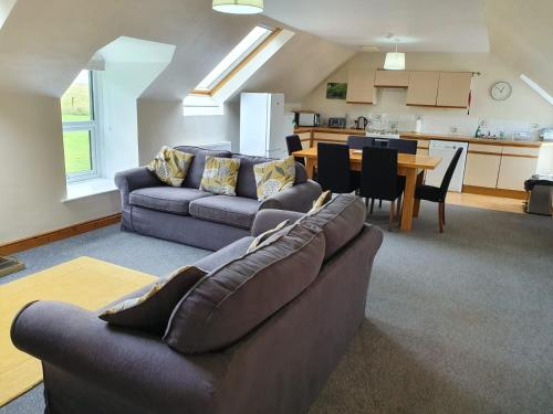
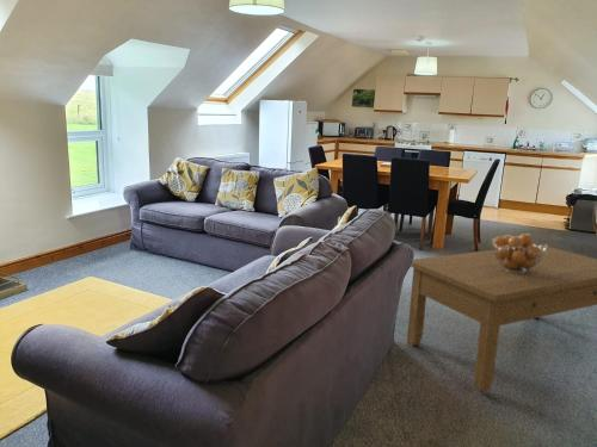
+ coffee table [406,243,597,393]
+ fruit basket [491,232,548,273]
